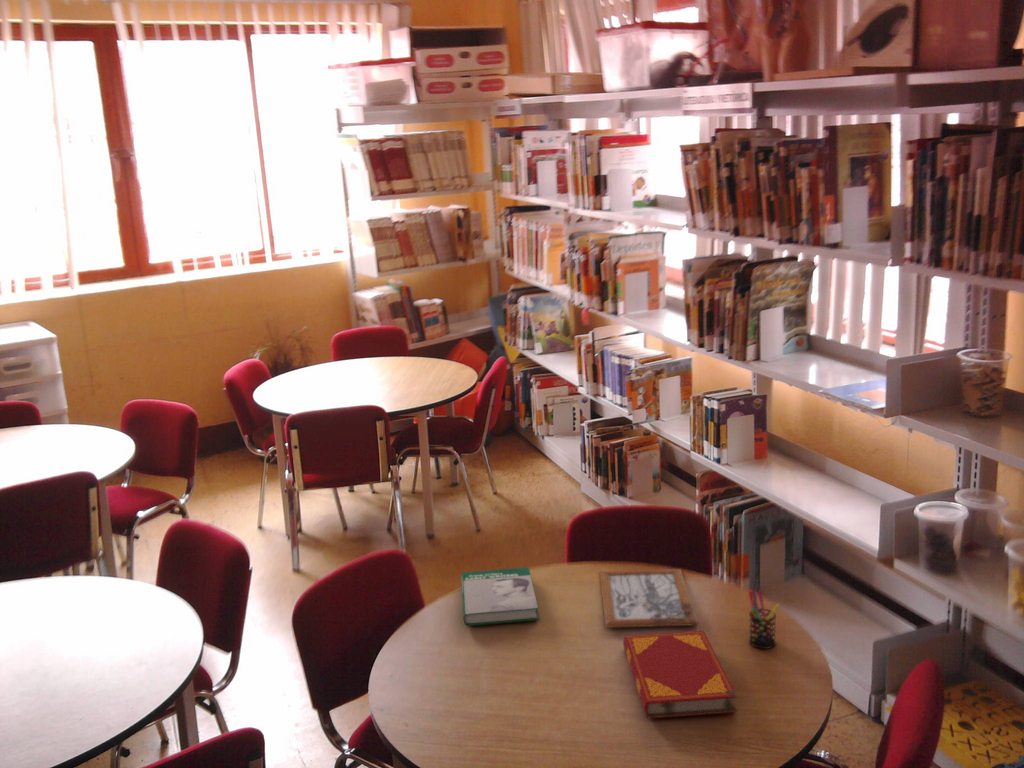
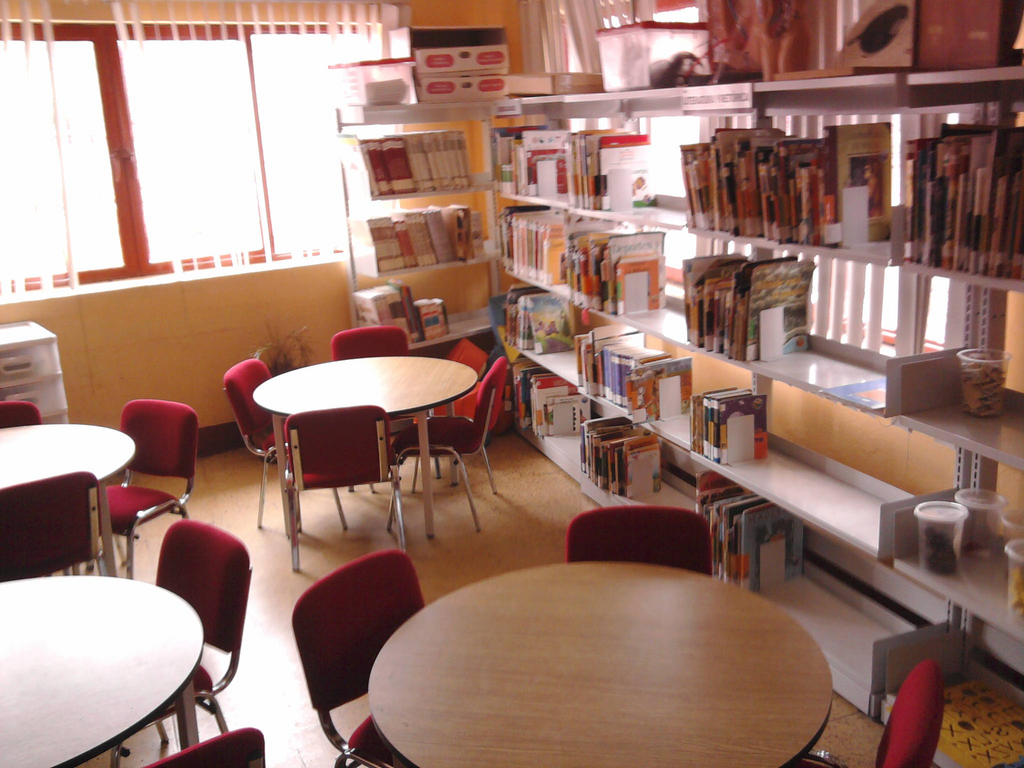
- hardback book [623,630,738,720]
- book [460,566,540,627]
- pen holder [748,589,780,650]
- picture frame [599,568,699,629]
